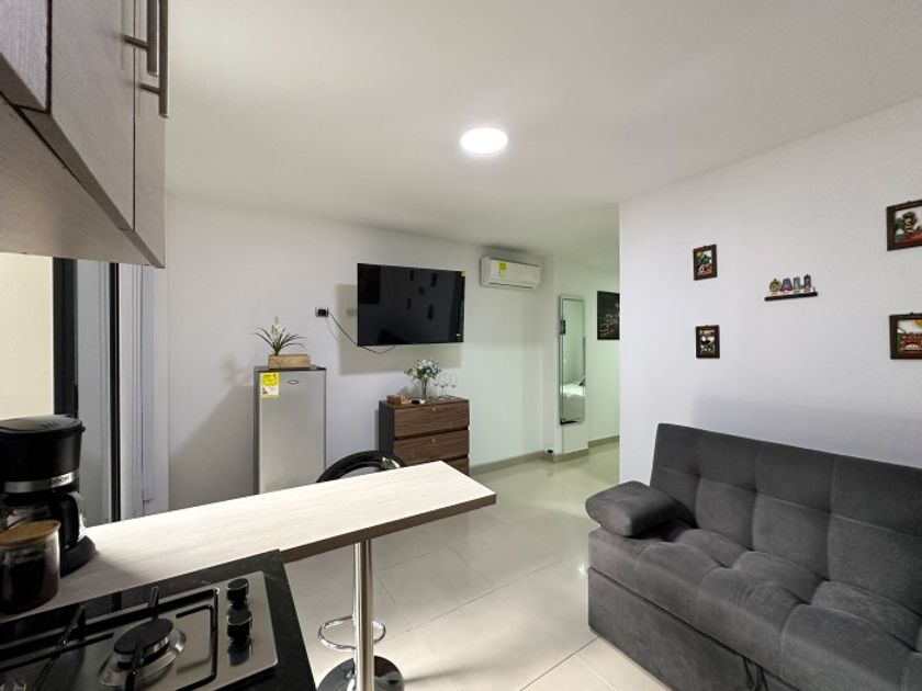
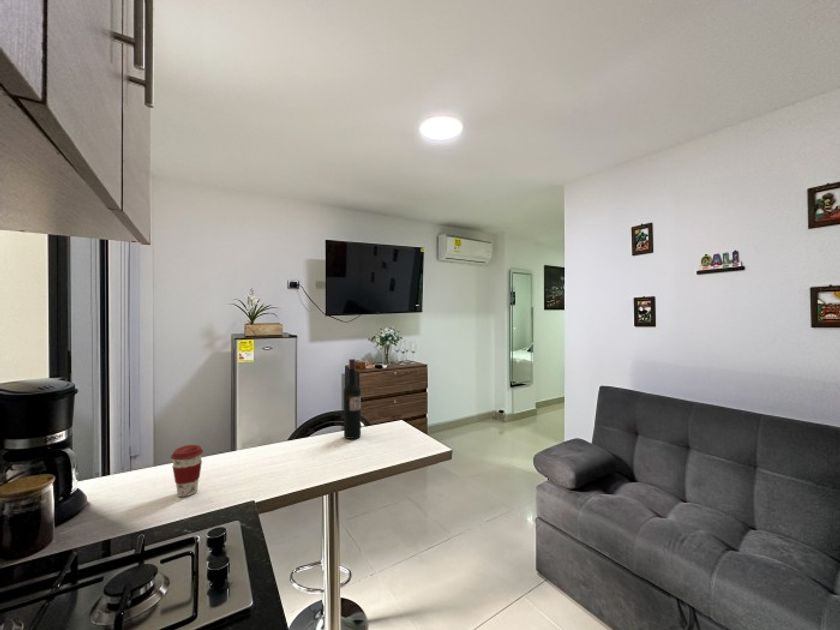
+ coffee cup [170,444,204,498]
+ wine bottle [343,358,362,440]
